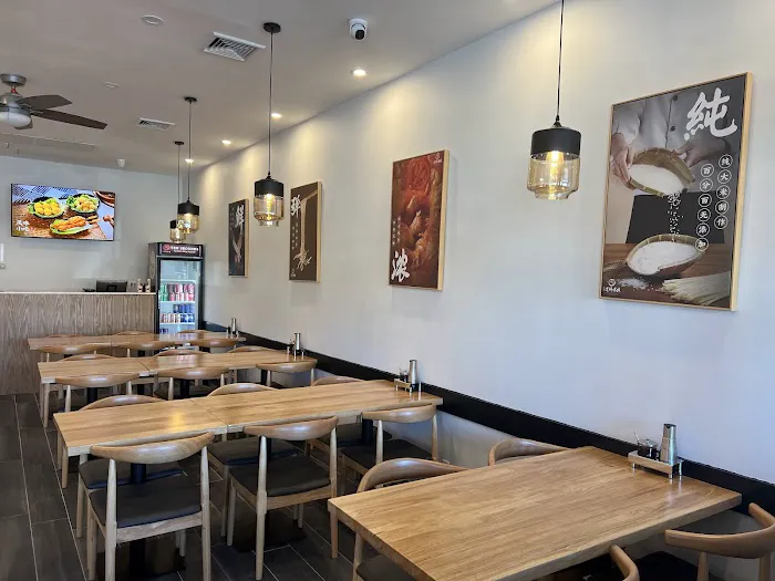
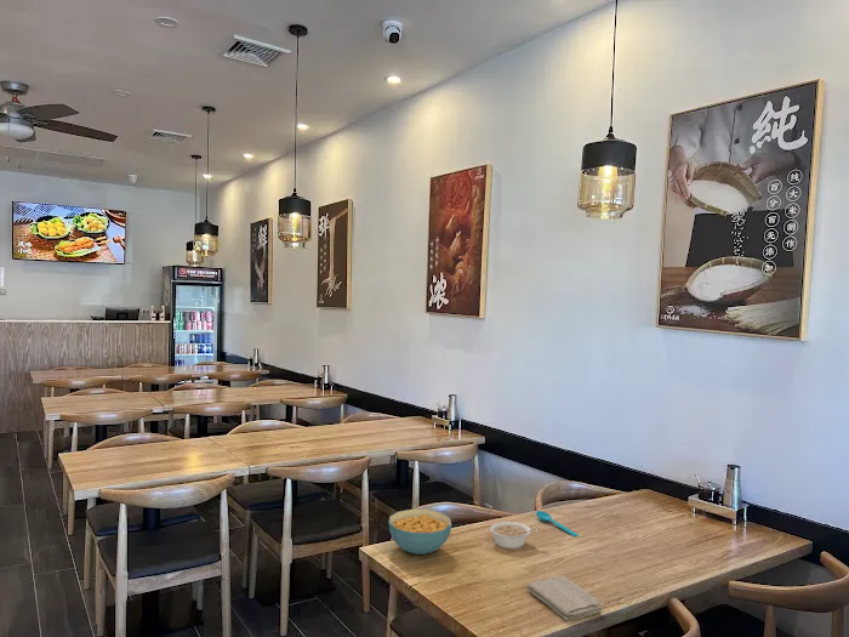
+ legume [489,521,541,550]
+ spoon [535,510,580,538]
+ washcloth [525,574,603,622]
+ cereal bowl [388,508,452,556]
